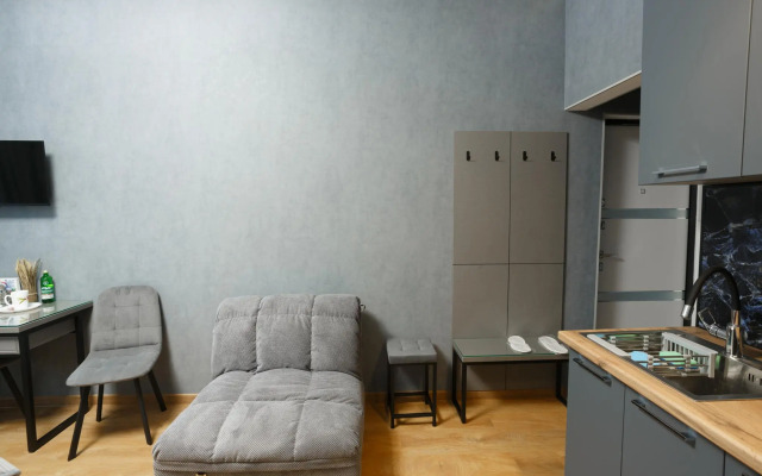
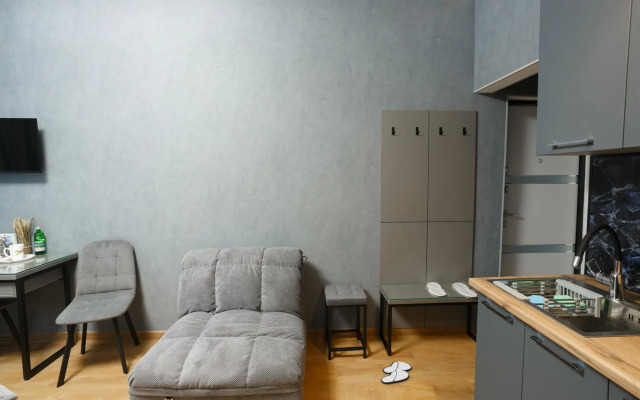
+ slippers [380,360,413,385]
